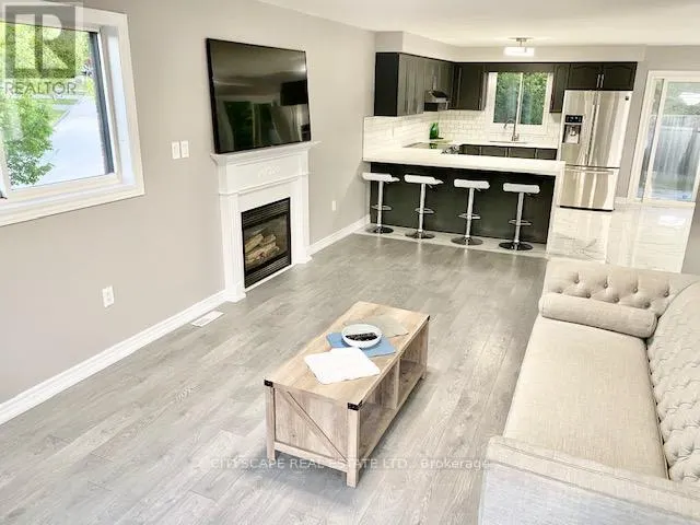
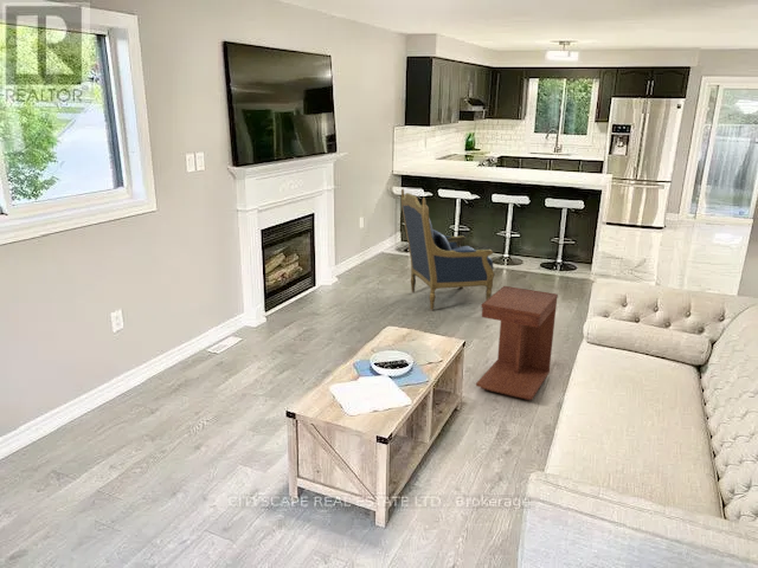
+ armchair [400,188,495,311]
+ side table [475,285,559,401]
